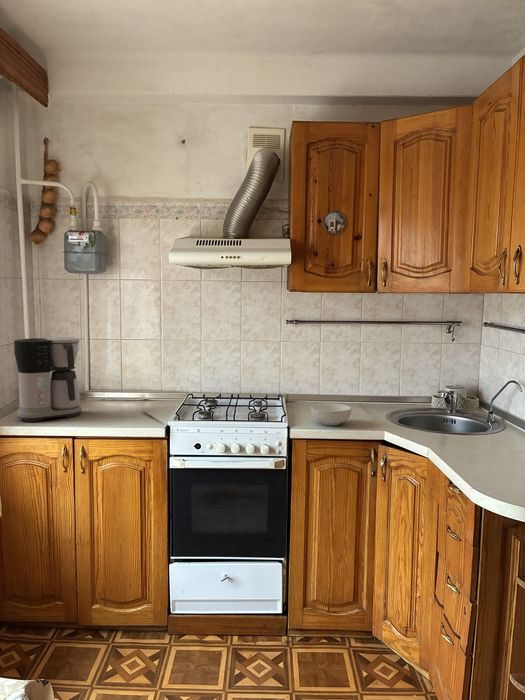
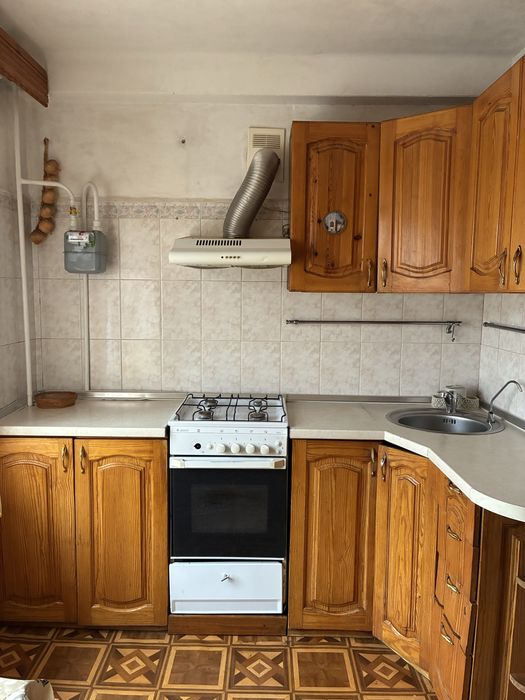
- coffee maker [13,336,83,423]
- cereal bowl [310,402,352,426]
